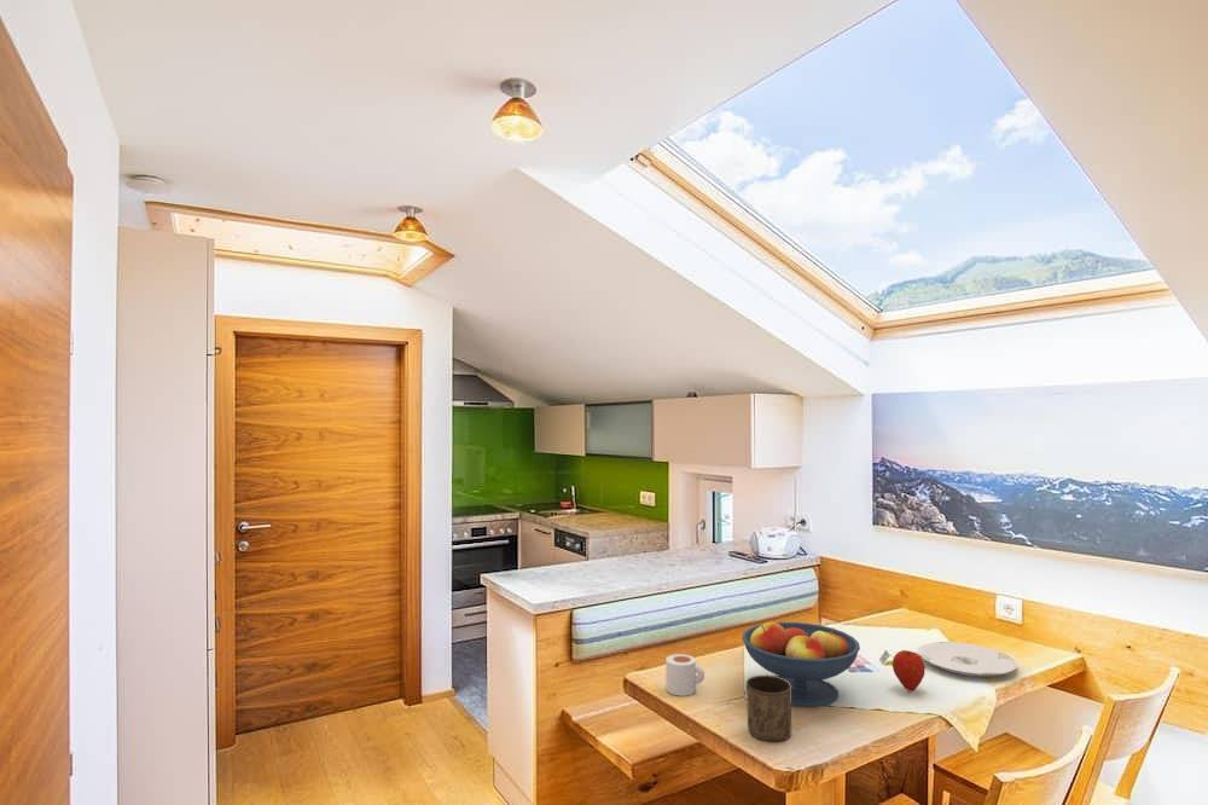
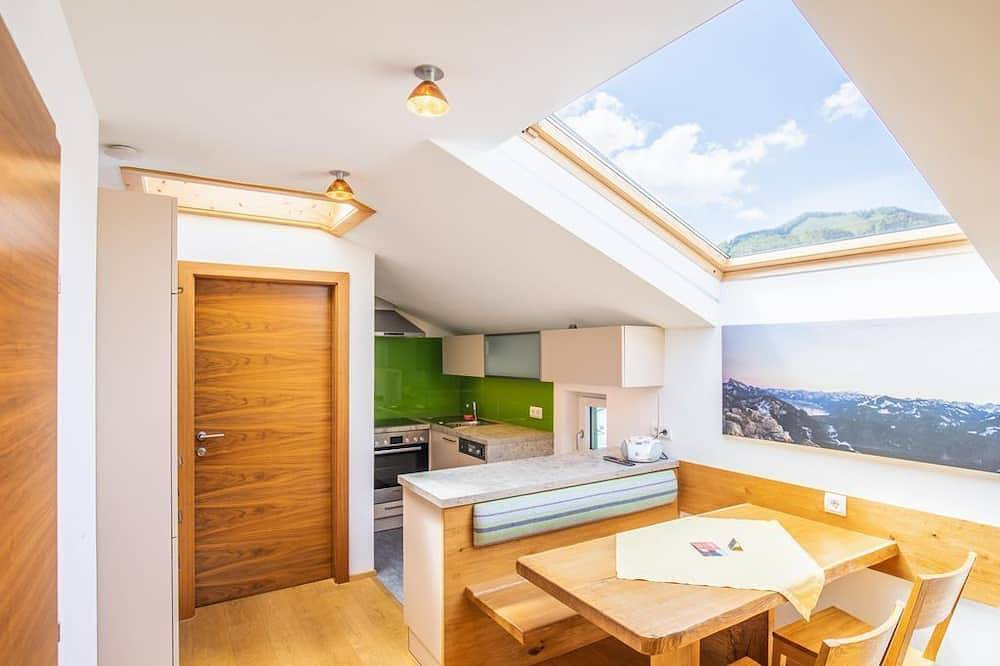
- fruit bowl [741,621,861,708]
- apple [892,649,927,693]
- cup [744,674,792,742]
- mug [664,653,705,697]
- plate [917,641,1018,678]
